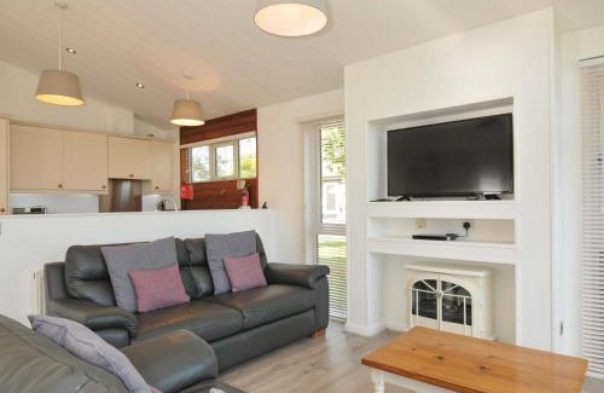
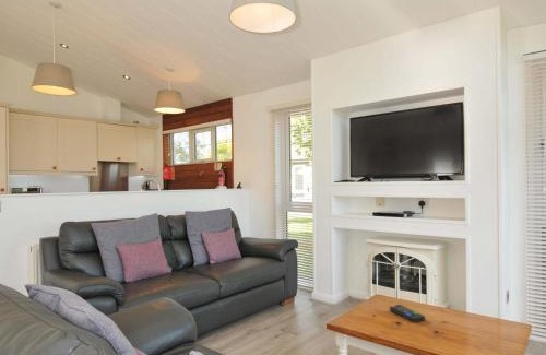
+ remote control [389,304,426,323]
